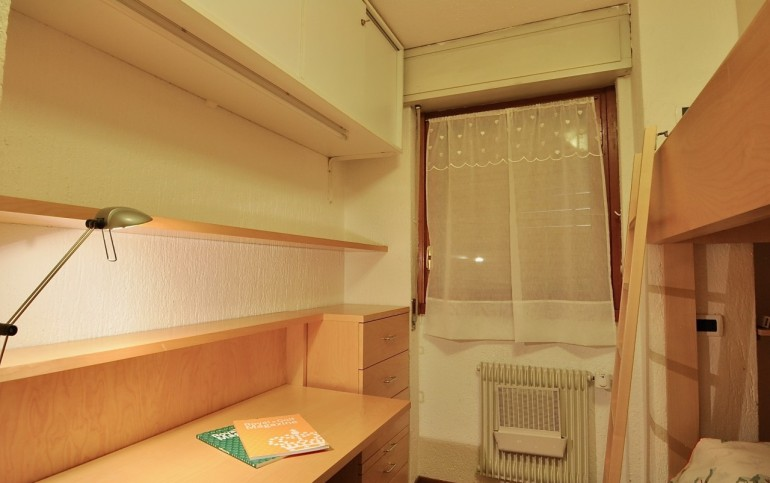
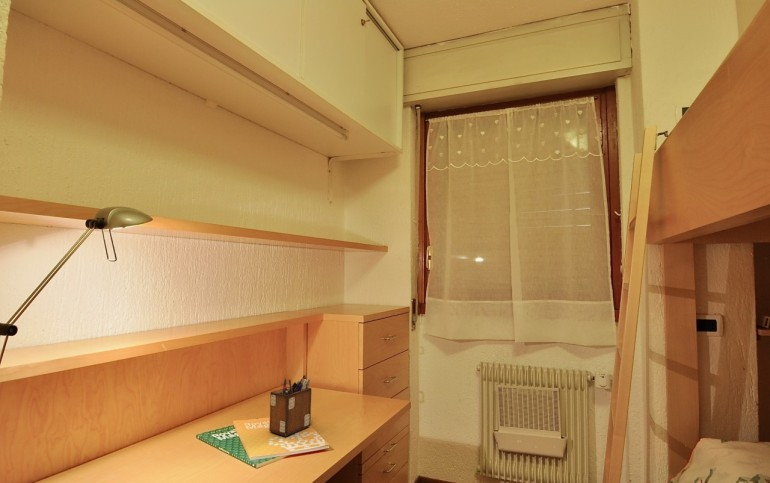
+ desk organizer [269,374,312,437]
